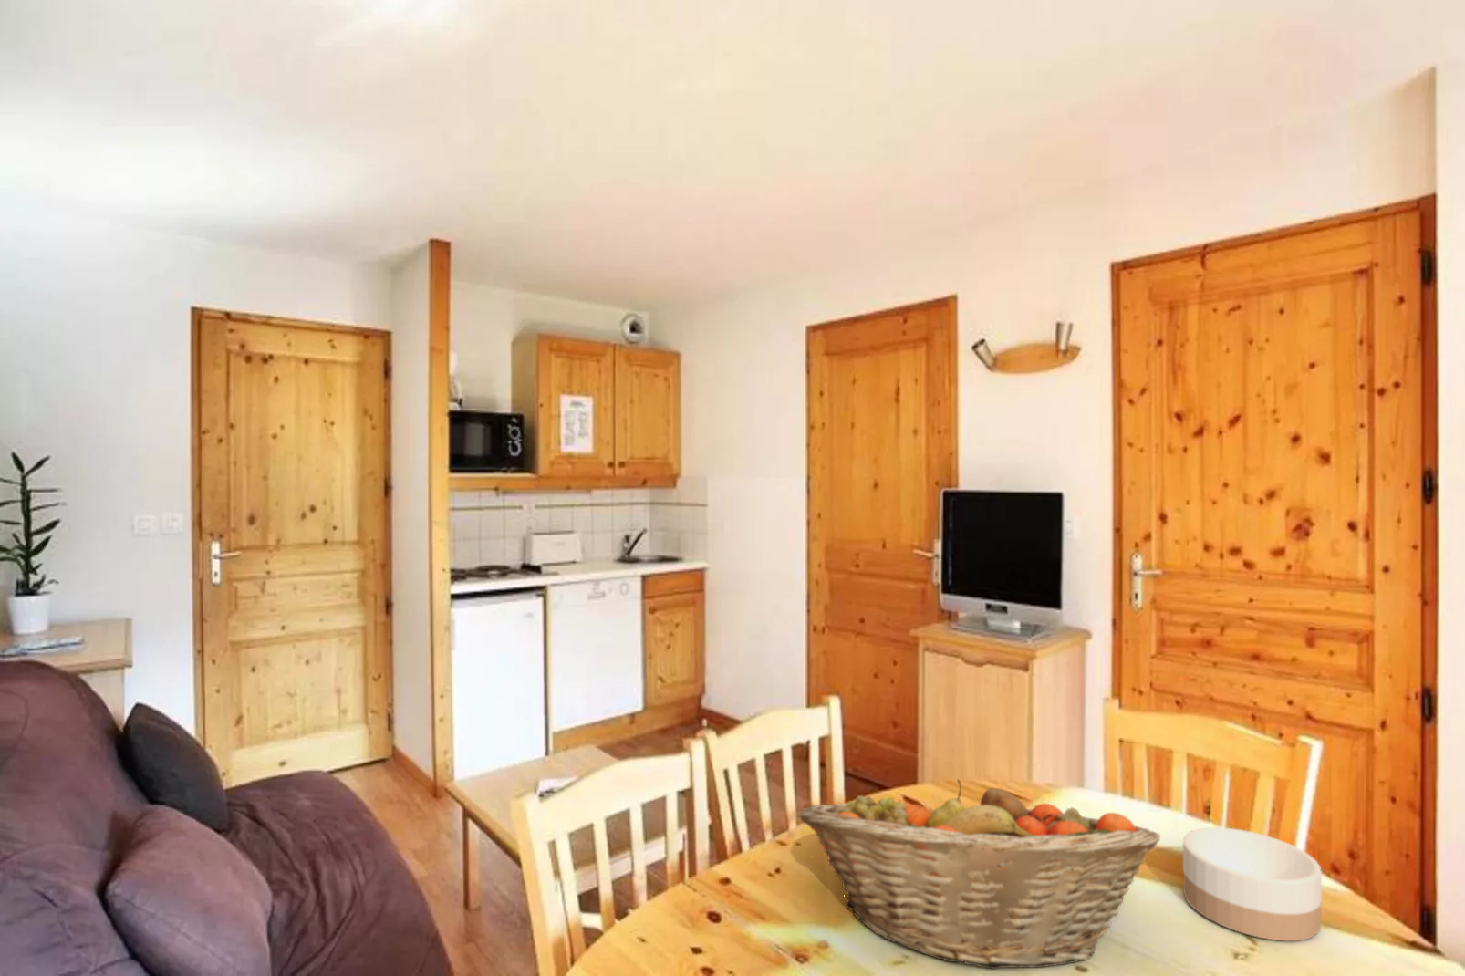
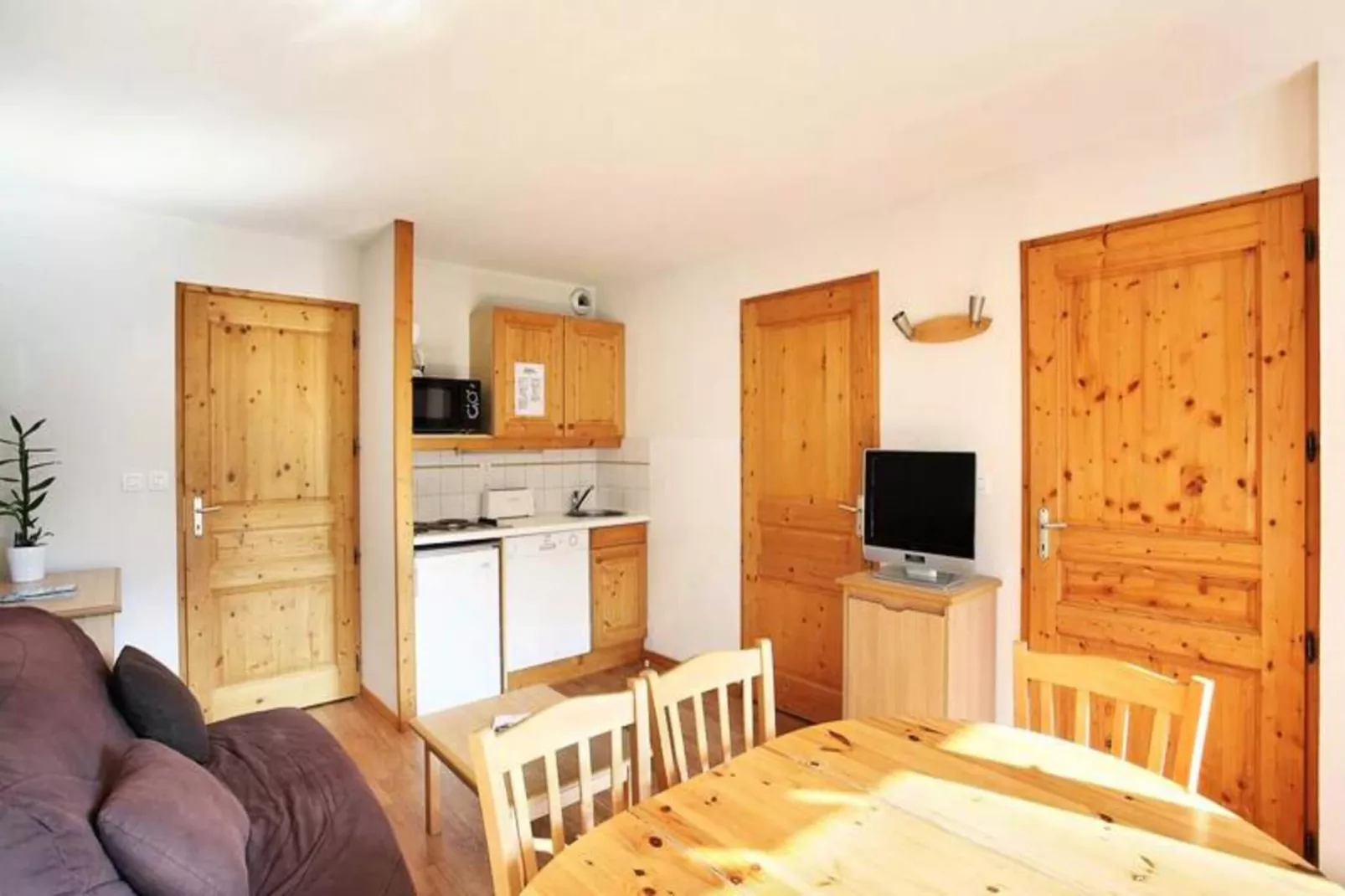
- fruit basket [799,778,1161,971]
- bowl [1182,827,1322,942]
